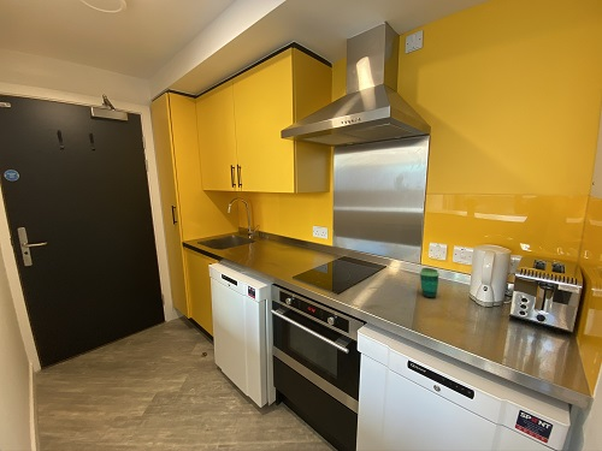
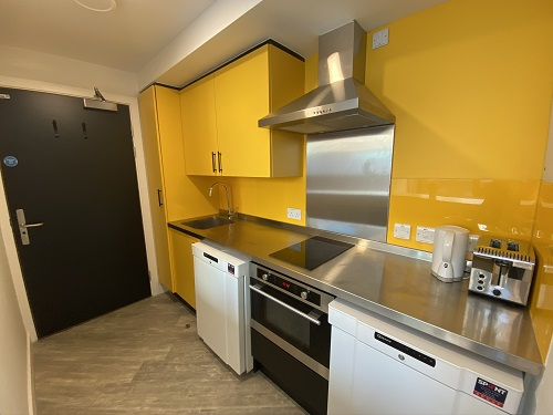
- cup [419,267,441,299]
